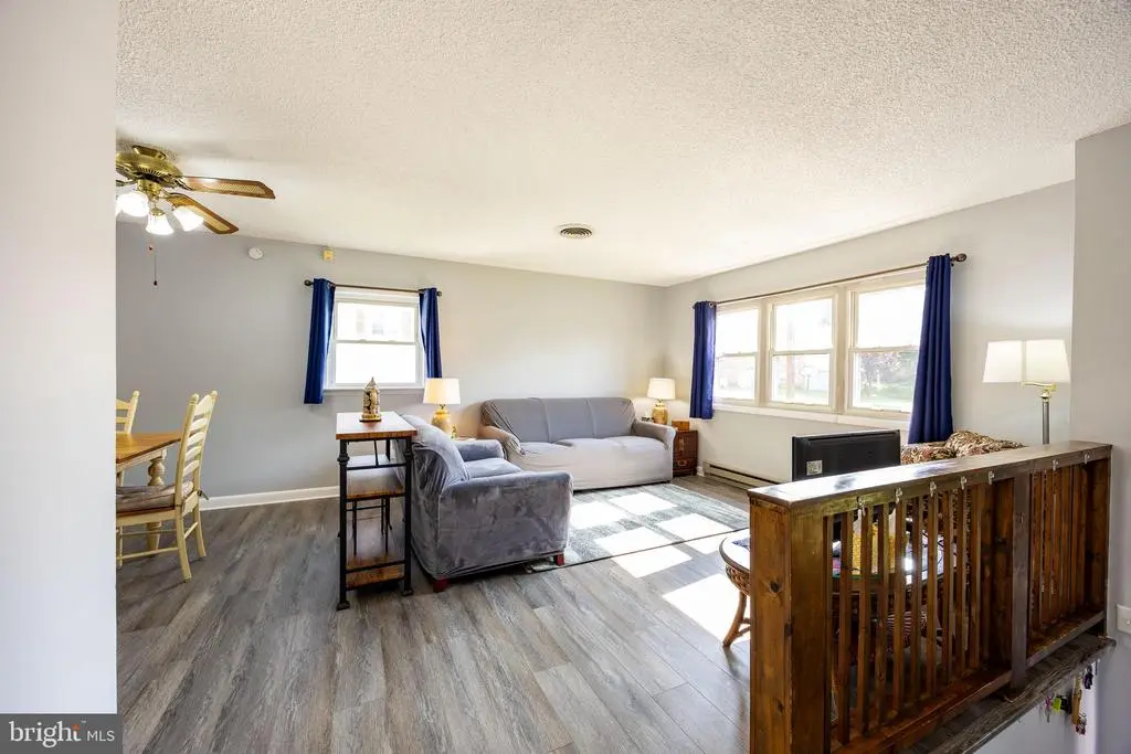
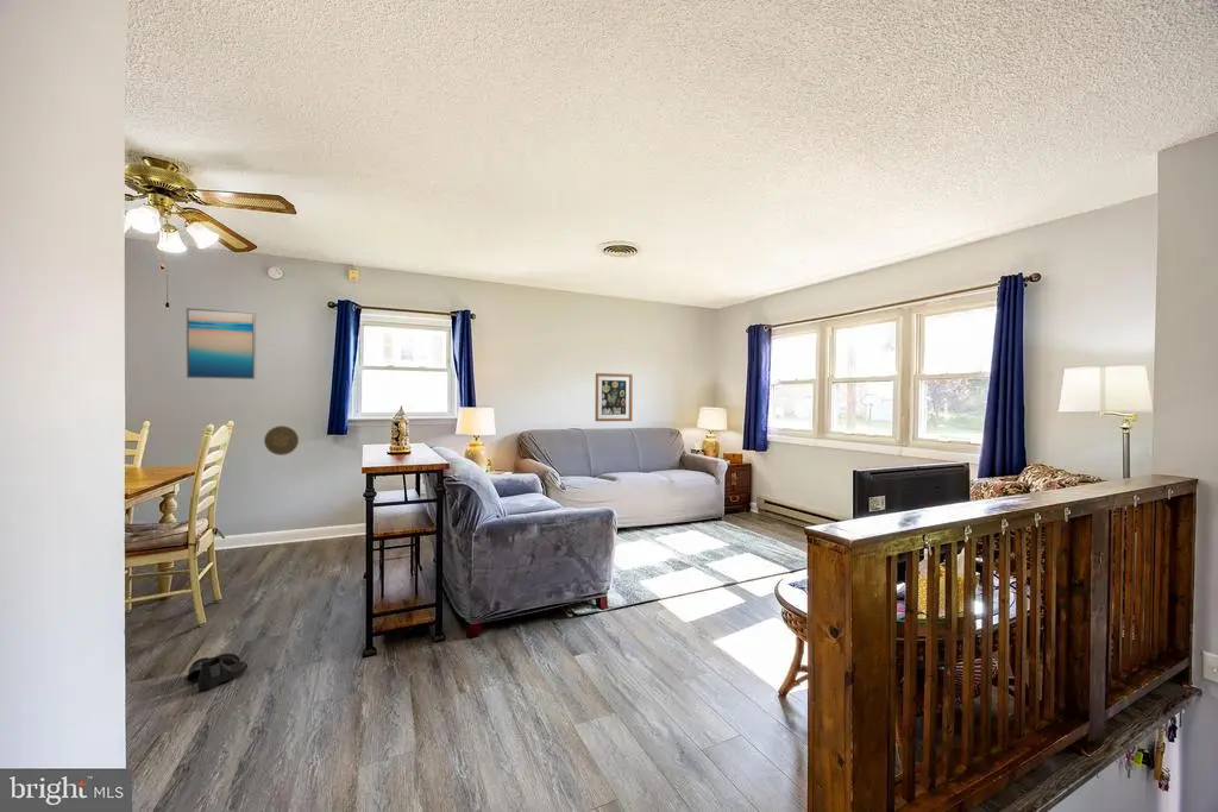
+ decorative plate [263,424,300,457]
+ boots [182,653,249,692]
+ wall art [594,372,634,422]
+ wall art [186,307,257,380]
